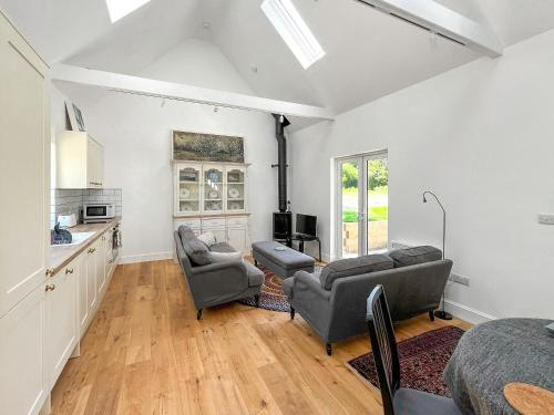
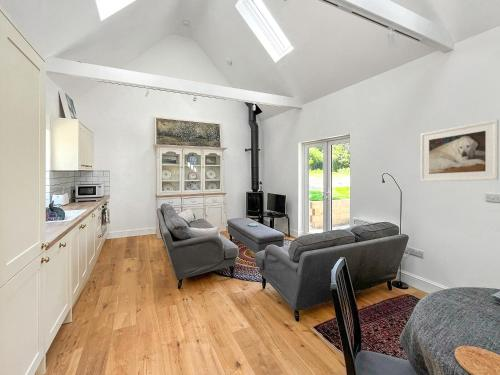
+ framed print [420,118,500,183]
